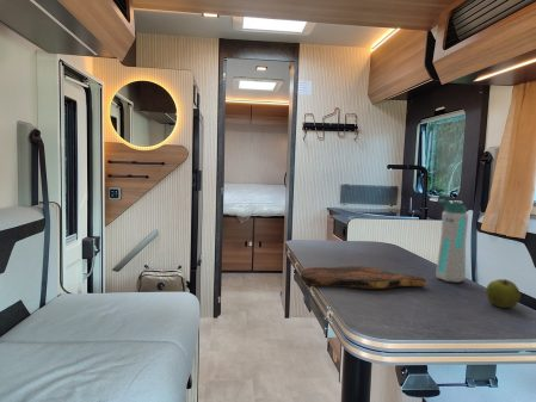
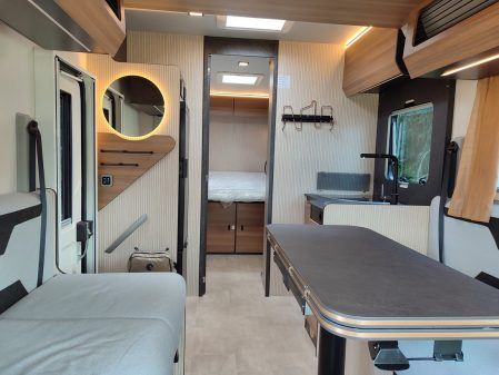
- cutting board [300,265,427,290]
- apple [485,278,522,309]
- water bottle [435,198,469,284]
